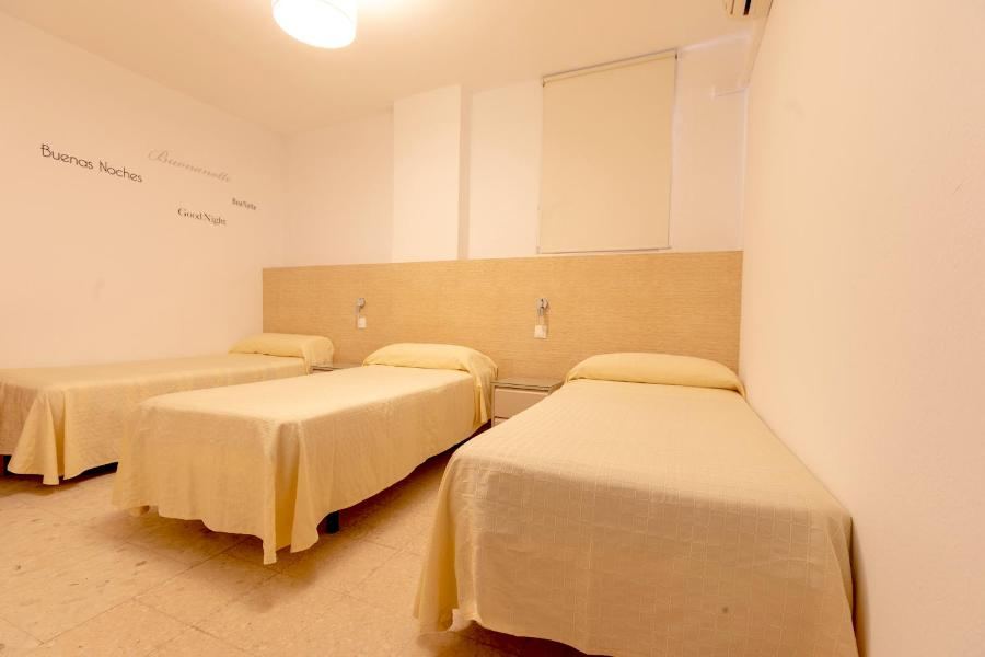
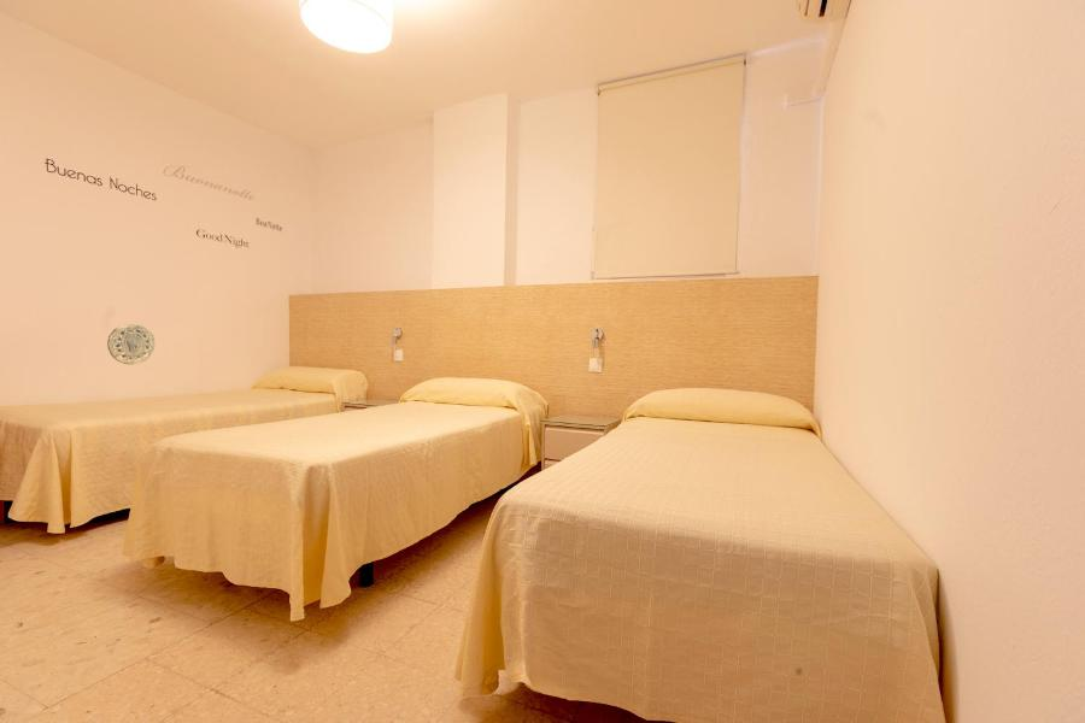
+ decorative plate [106,323,156,365]
